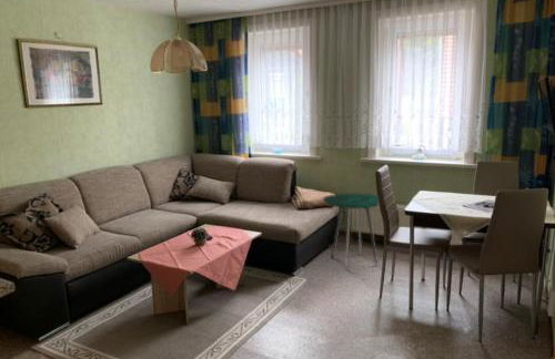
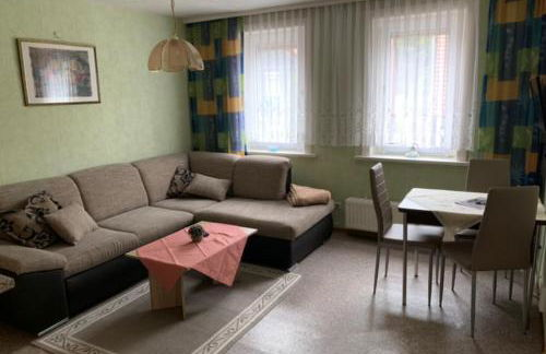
- side table [322,193,381,270]
